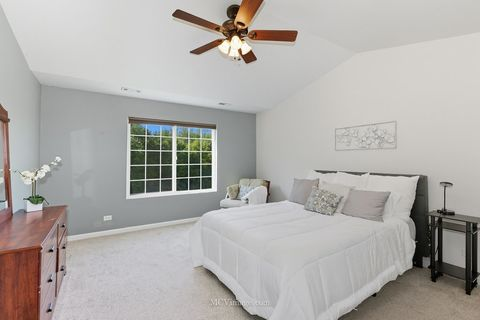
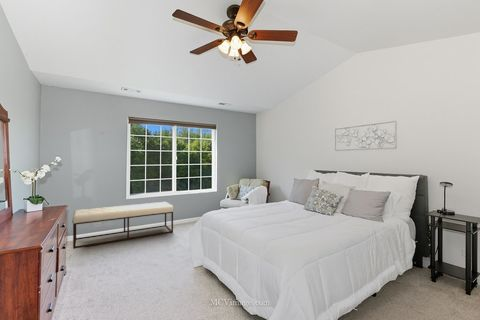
+ bench [71,201,174,250]
